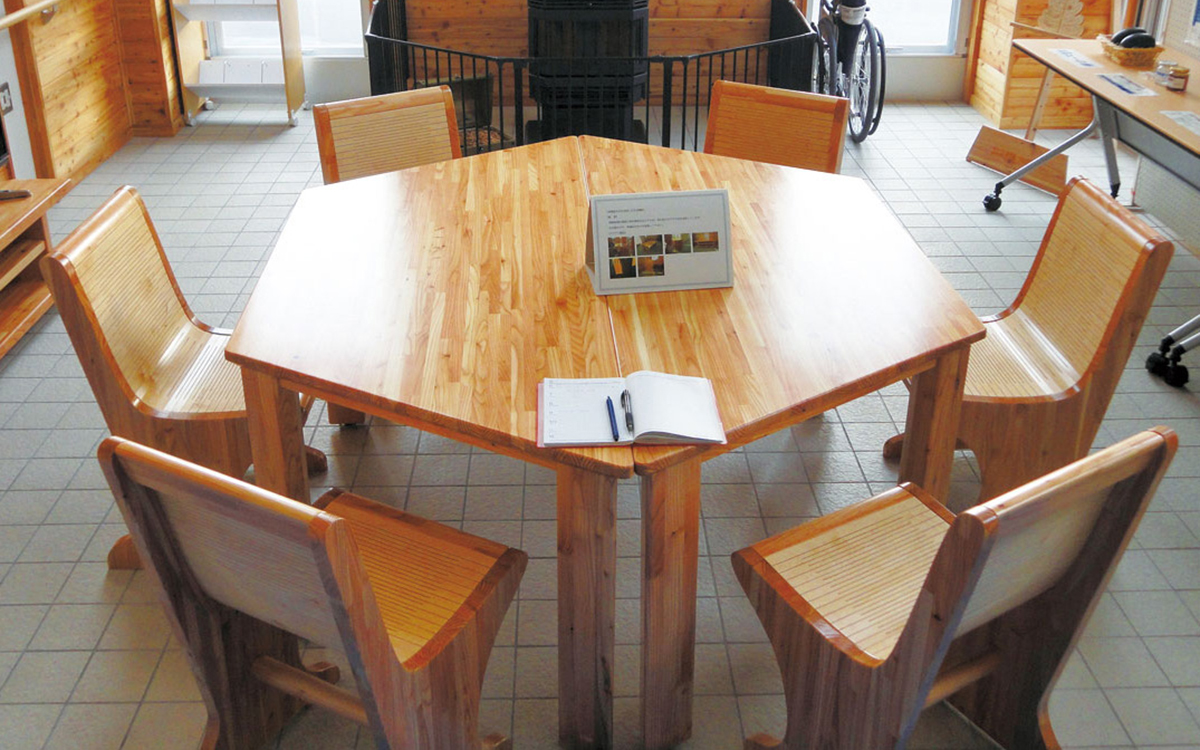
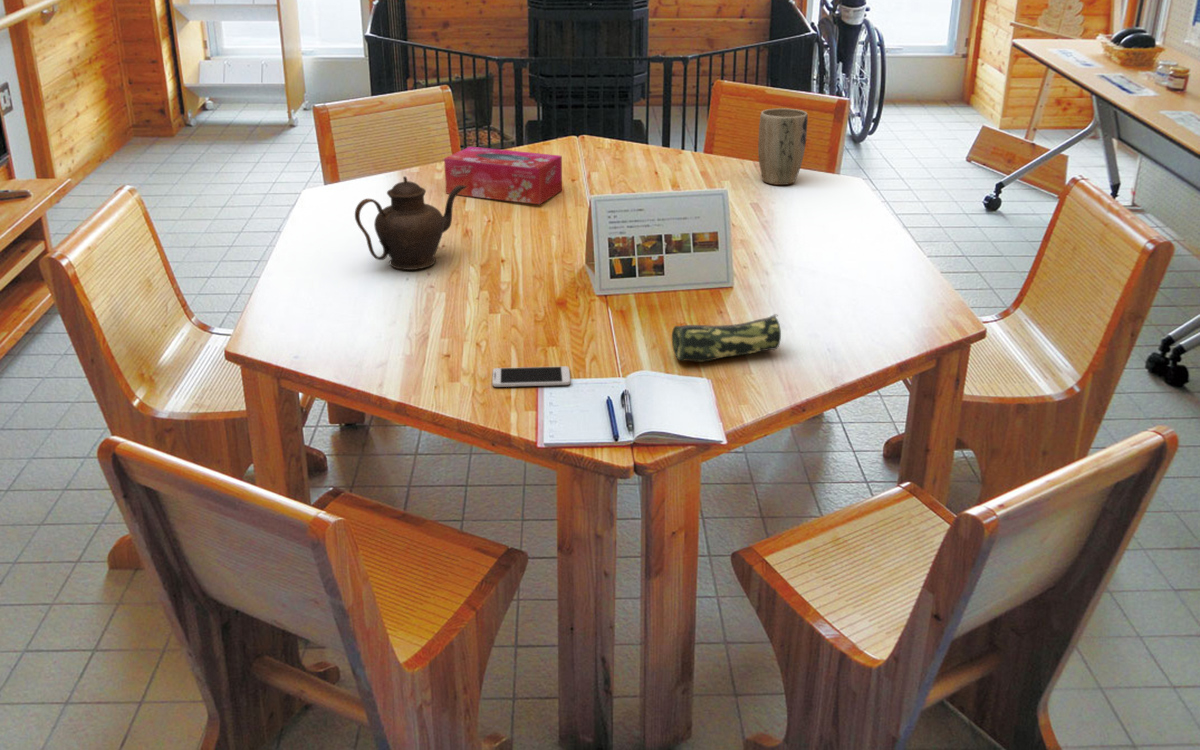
+ pencil case [671,313,782,363]
+ plant pot [757,107,809,186]
+ teapot [354,175,467,271]
+ smartphone [491,365,571,388]
+ tissue box [443,146,563,205]
